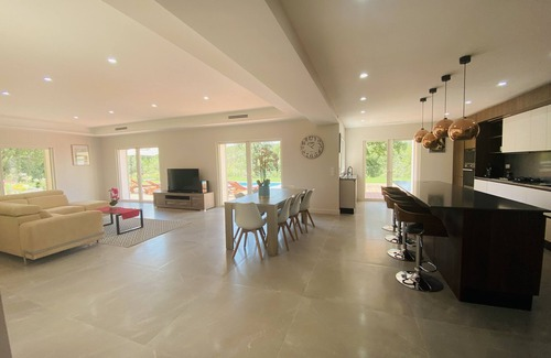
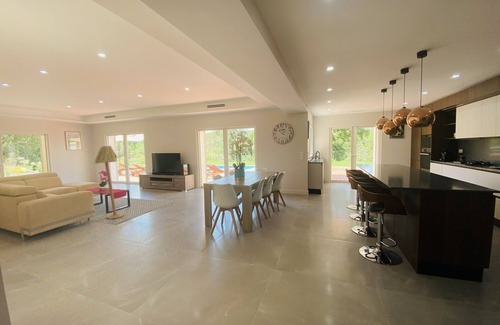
+ floor lamp [94,144,125,220]
